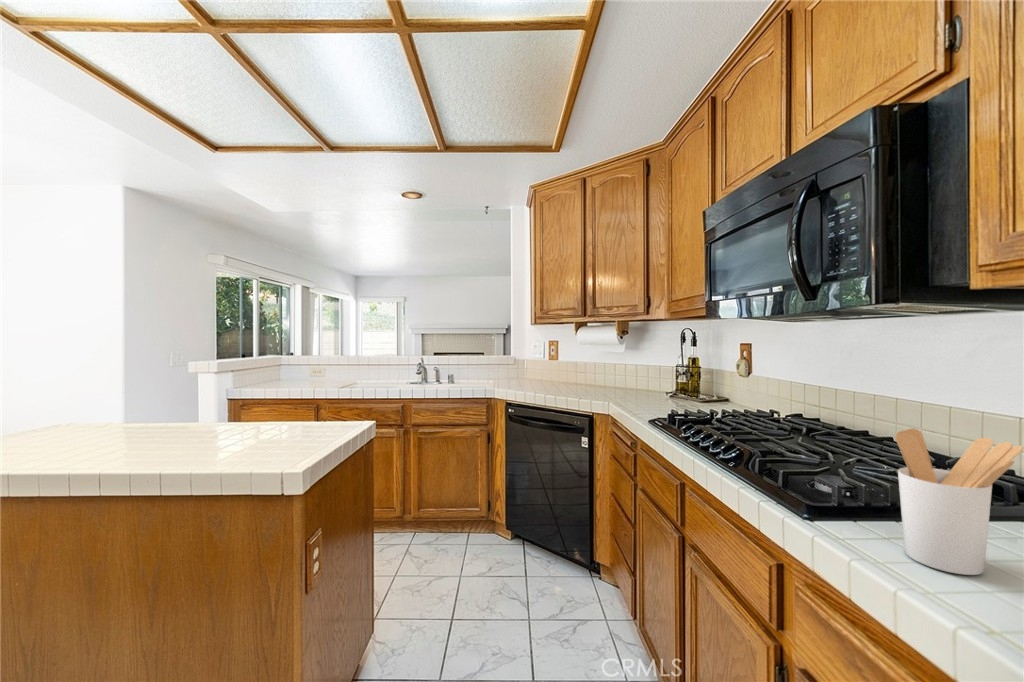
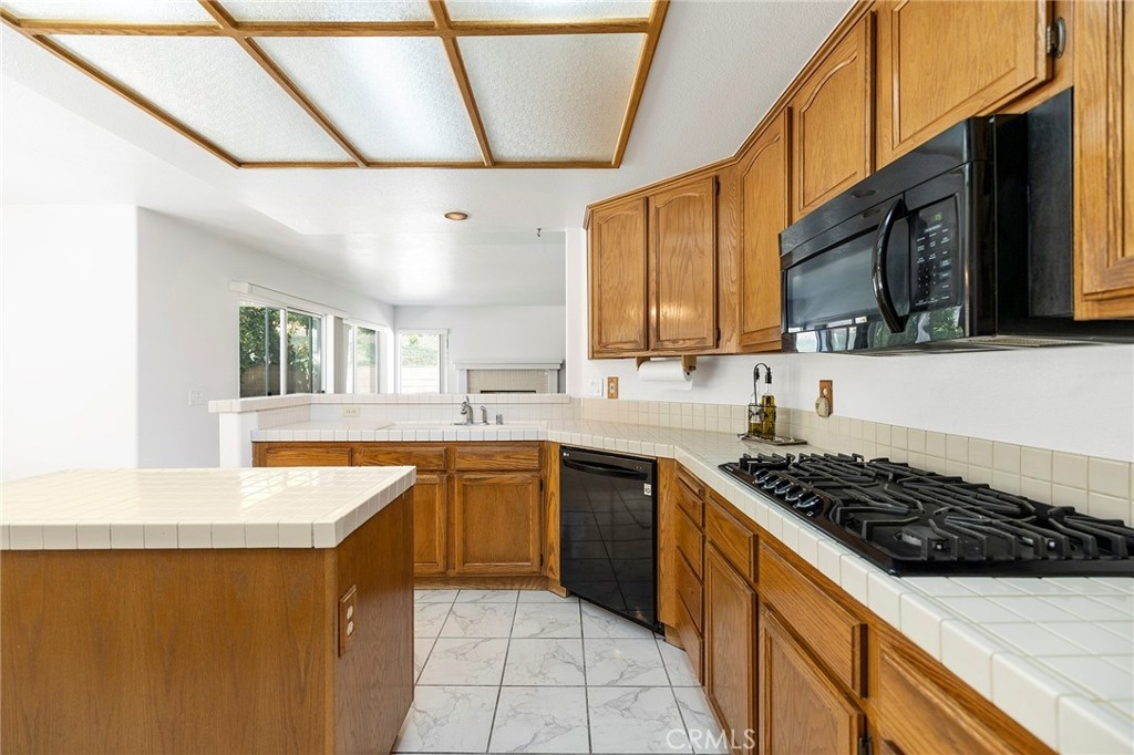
- utensil holder [894,427,1024,576]
